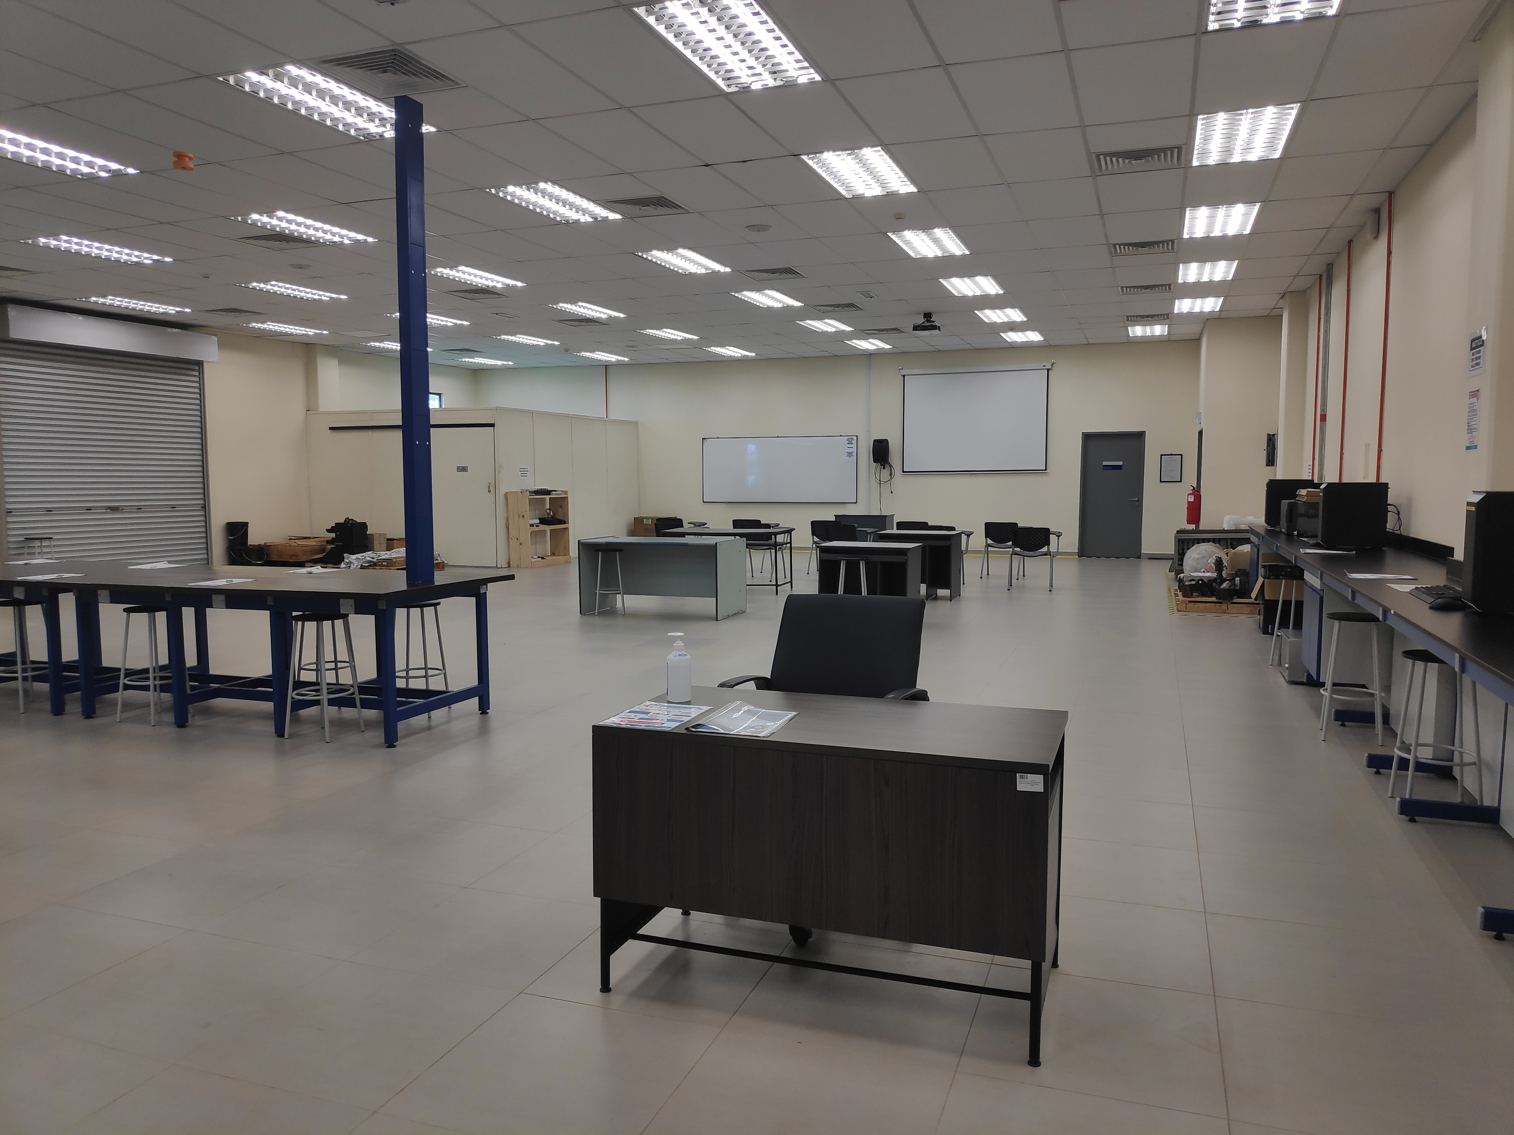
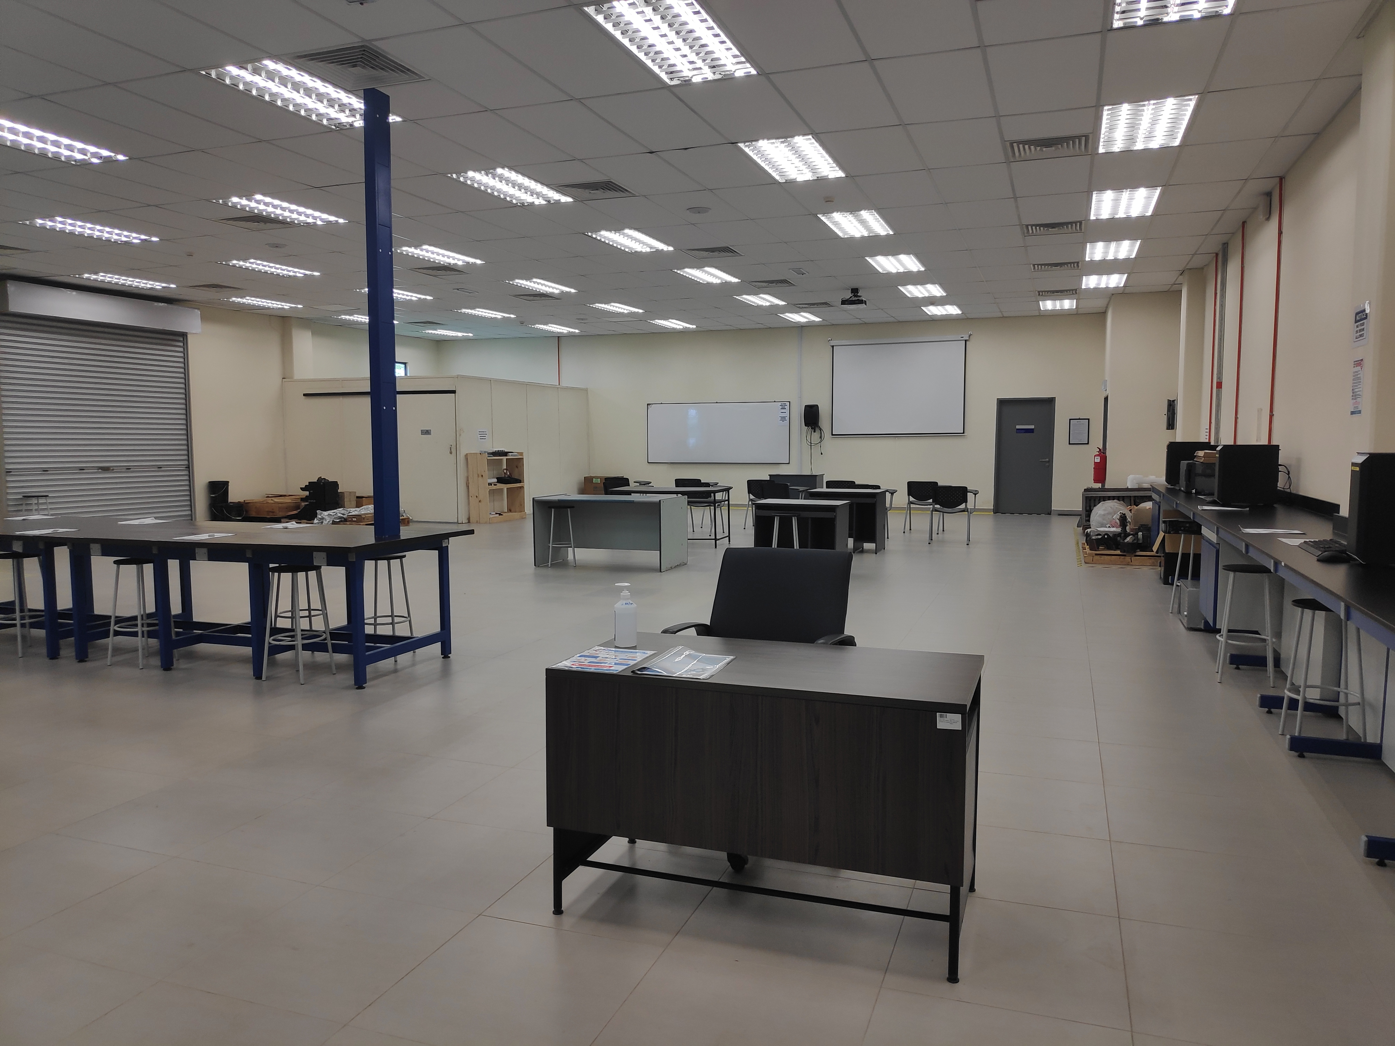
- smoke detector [173,151,194,172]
